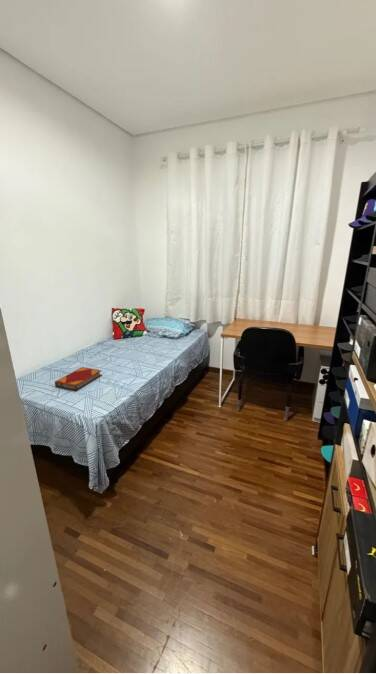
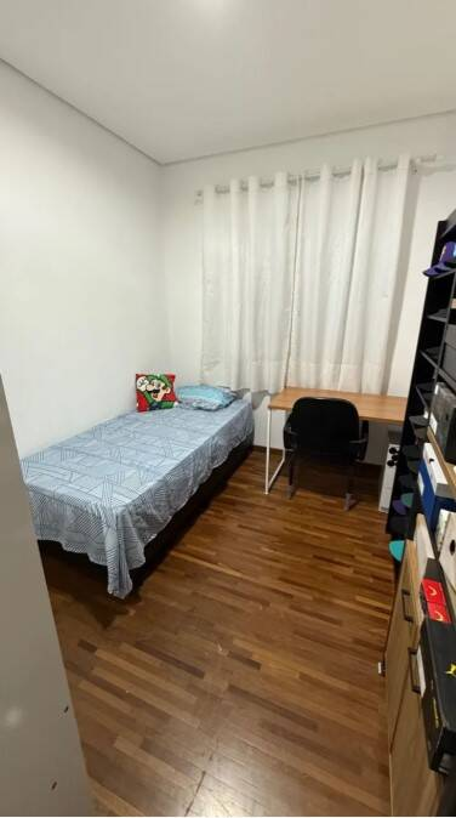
- hardback book [54,366,102,392]
